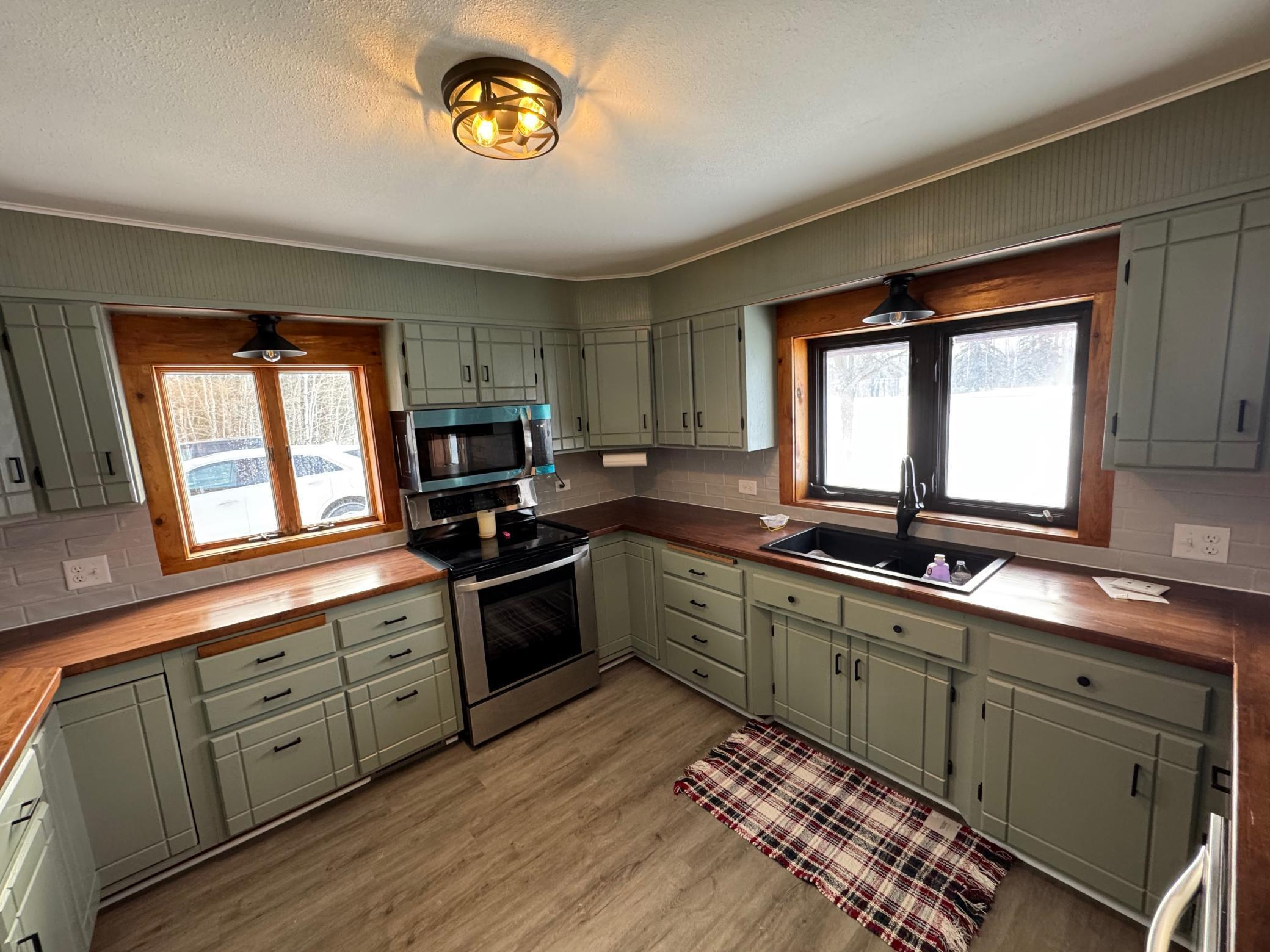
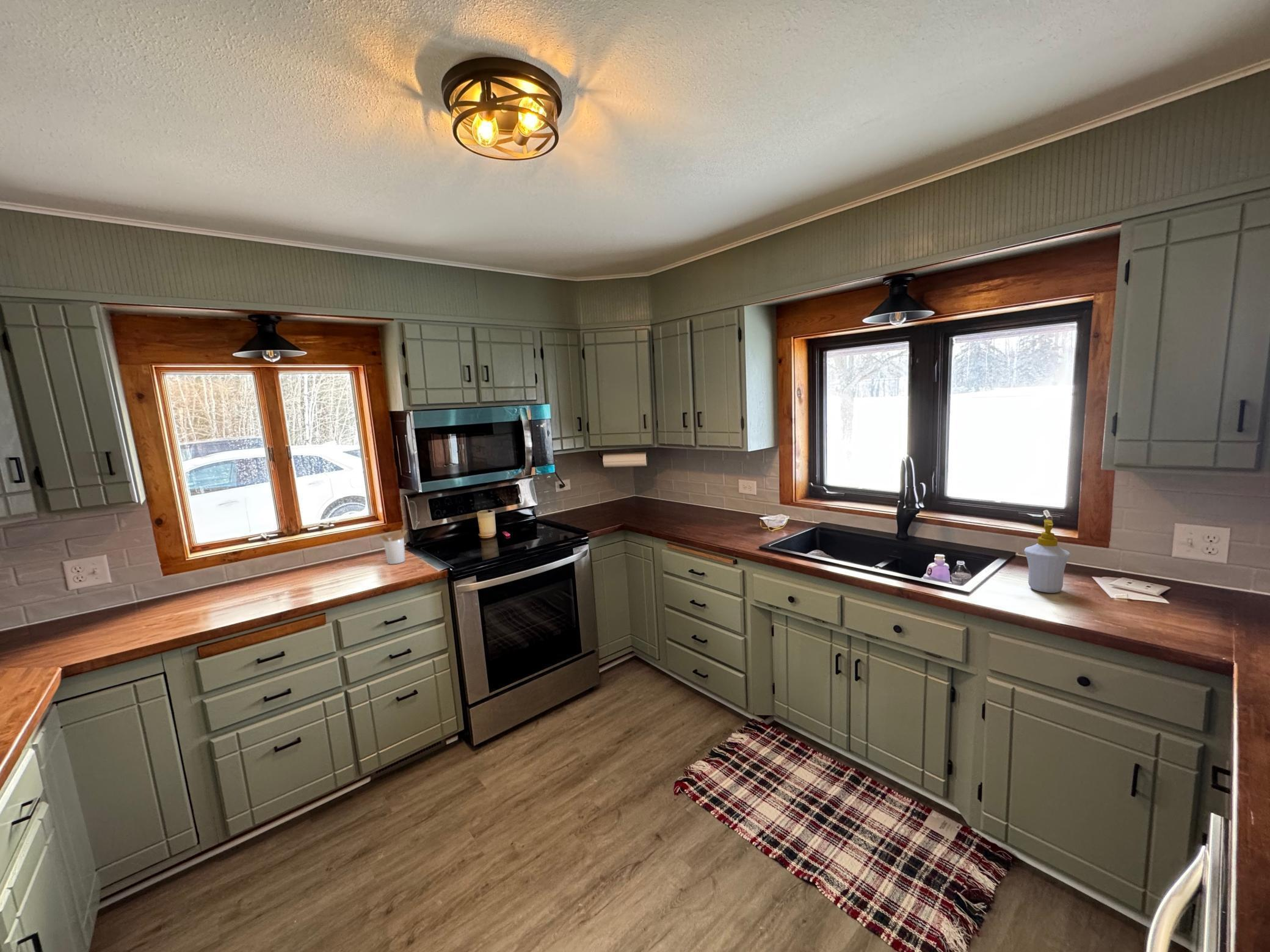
+ utensil holder [379,525,408,565]
+ soap bottle [1023,519,1071,594]
